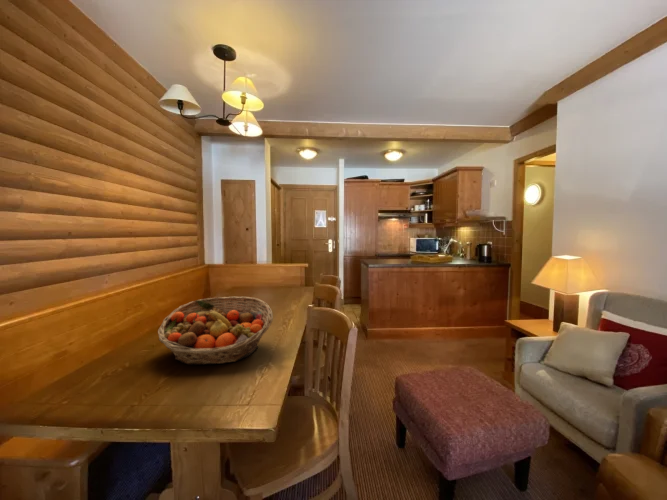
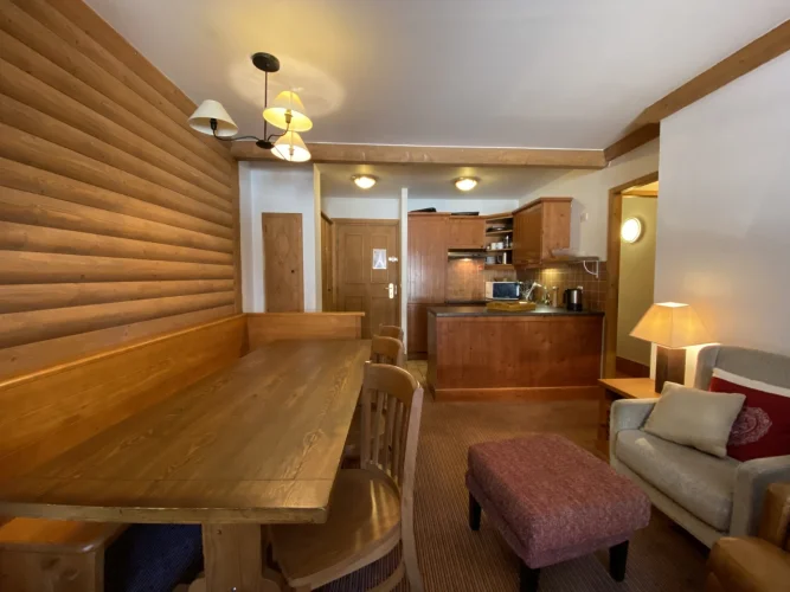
- fruit basket [157,296,274,366]
